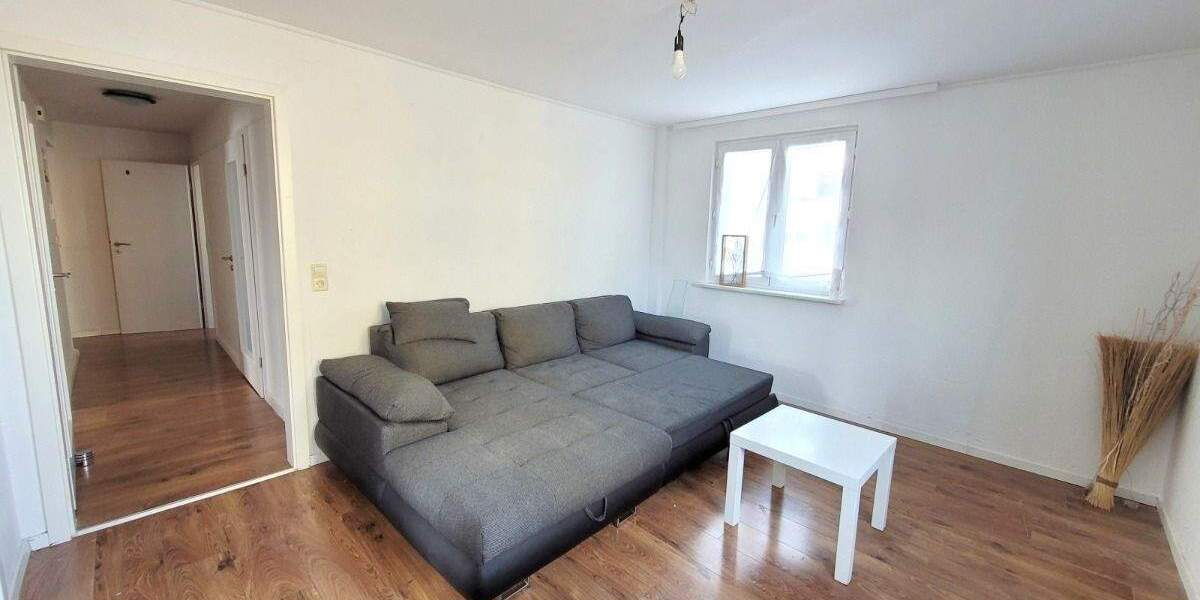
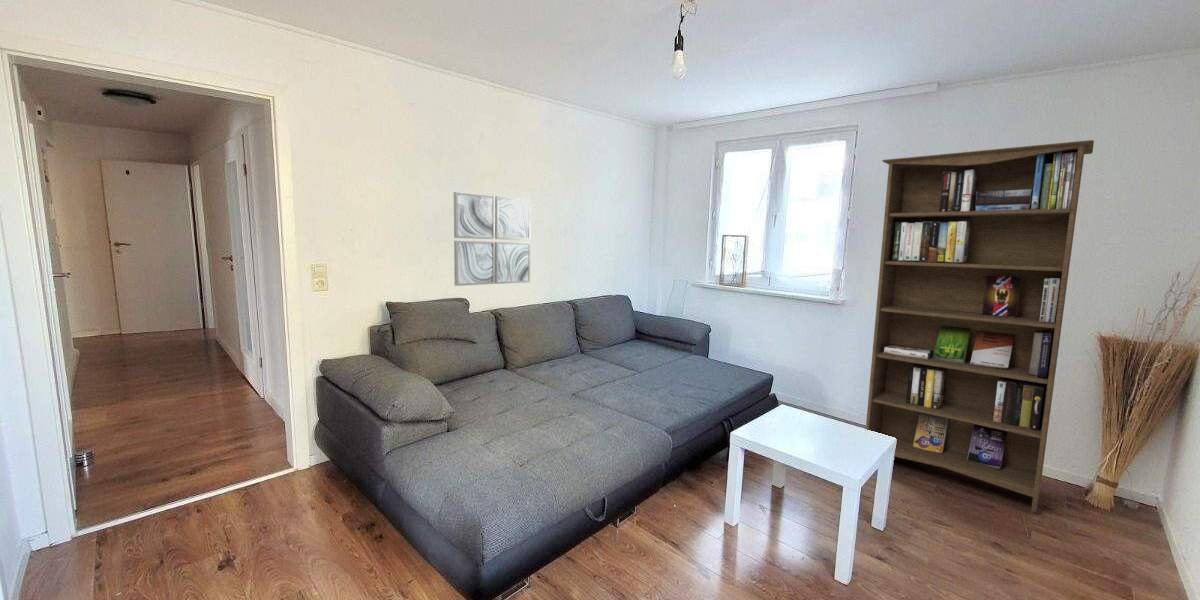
+ bookcase [865,139,1095,513]
+ wall art [453,191,532,287]
